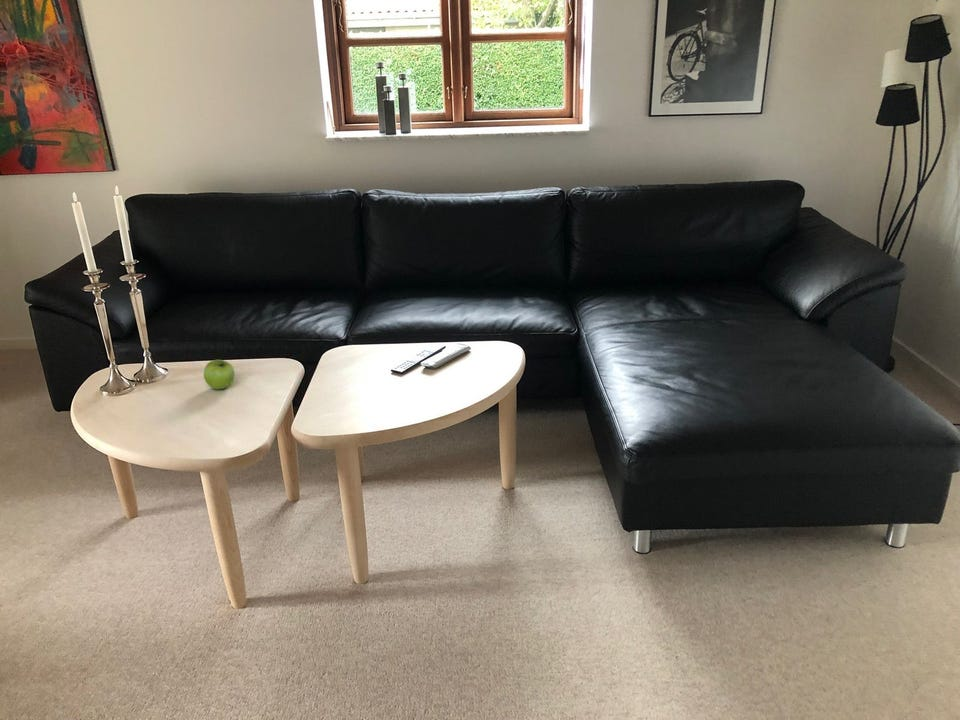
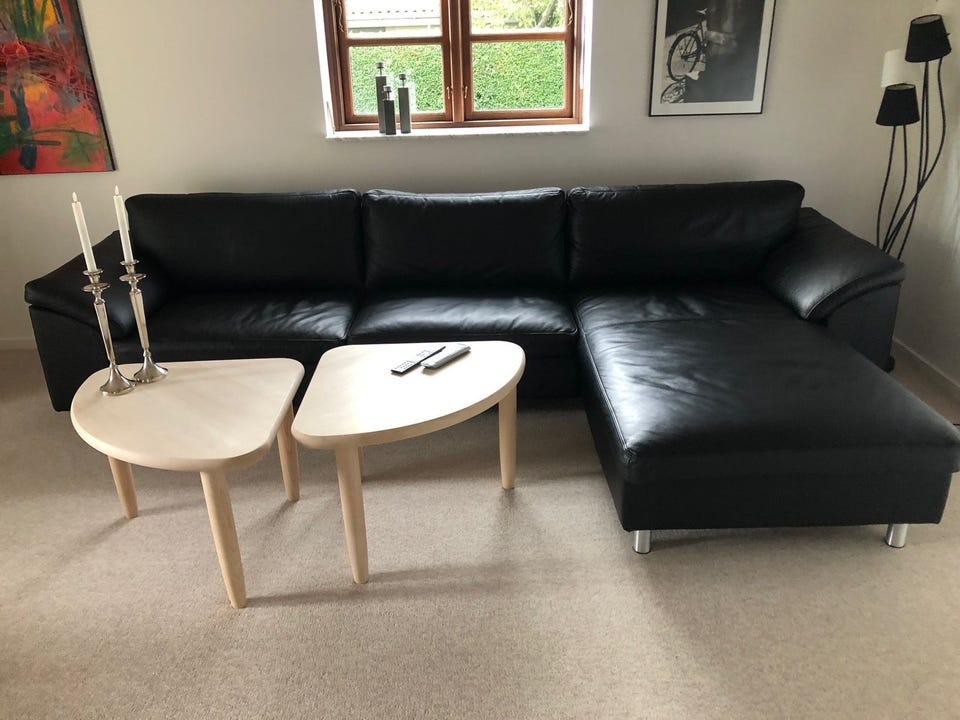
- fruit [203,359,236,390]
